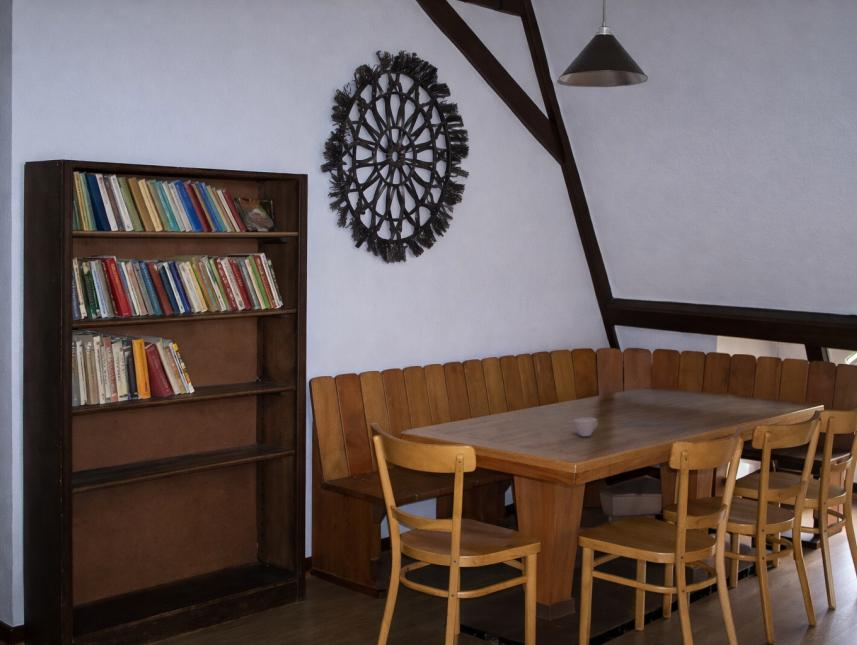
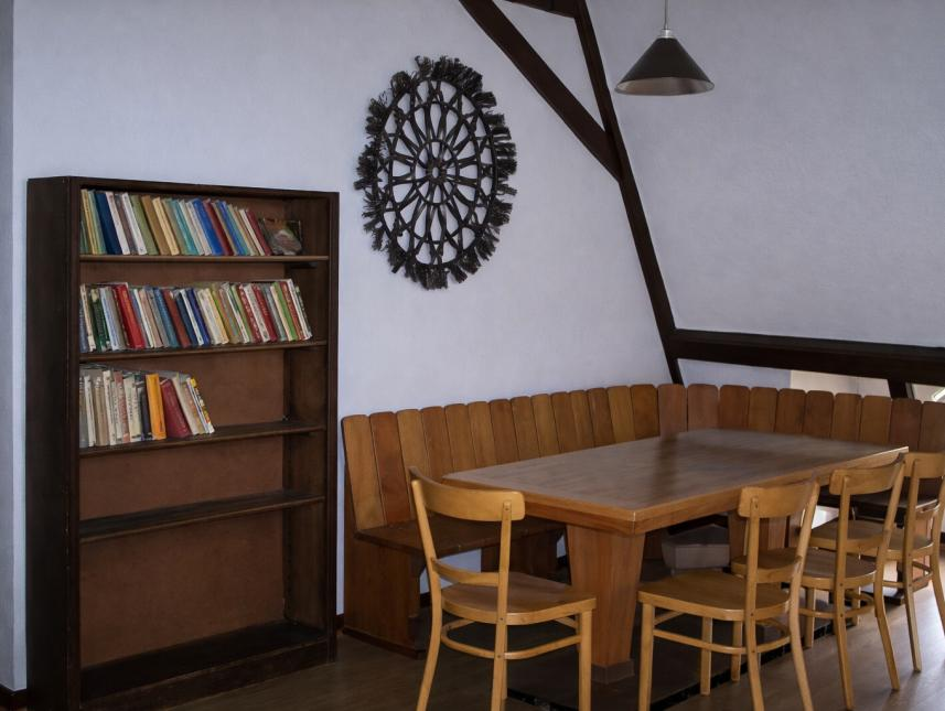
- cup [572,417,599,437]
